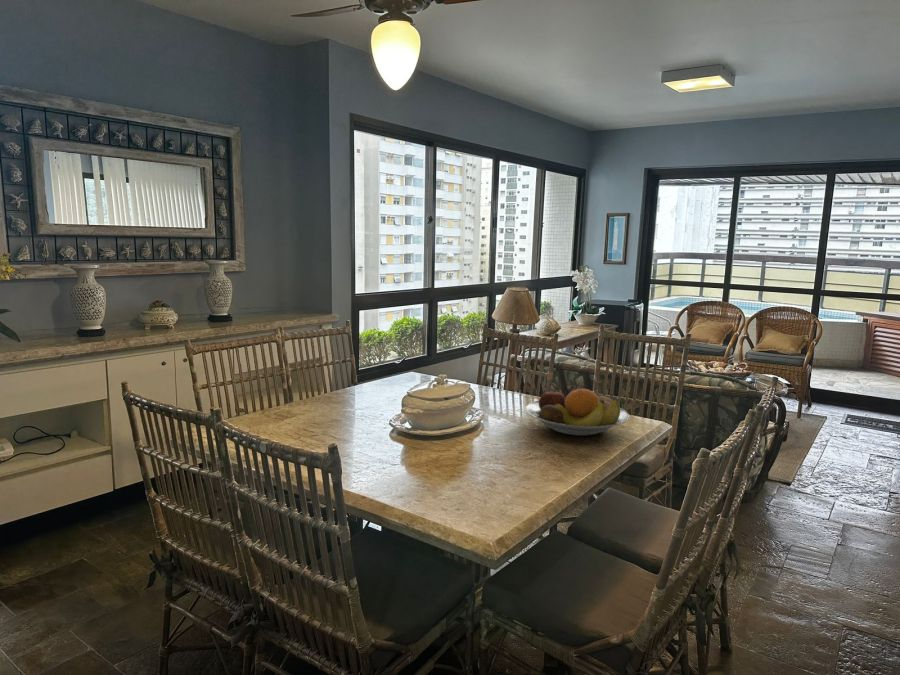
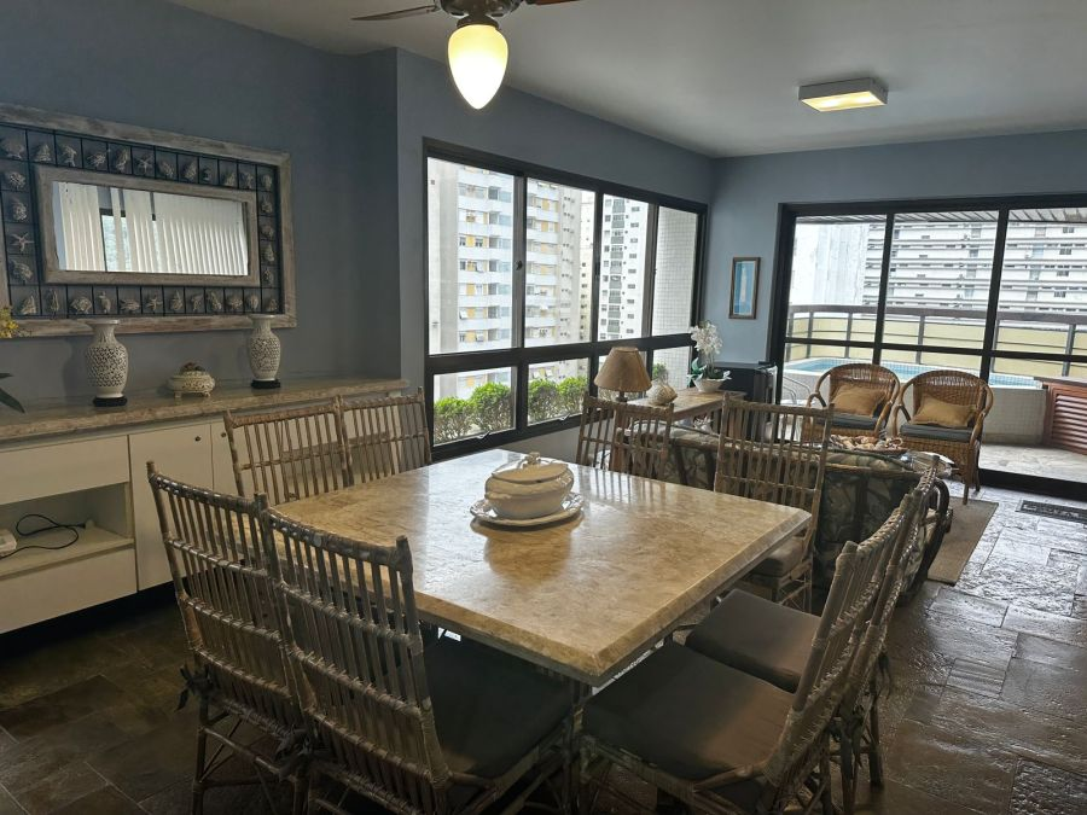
- fruit bowl [525,385,630,437]
